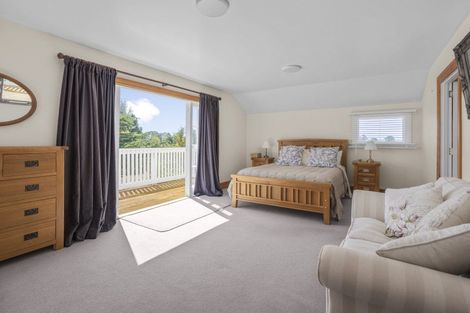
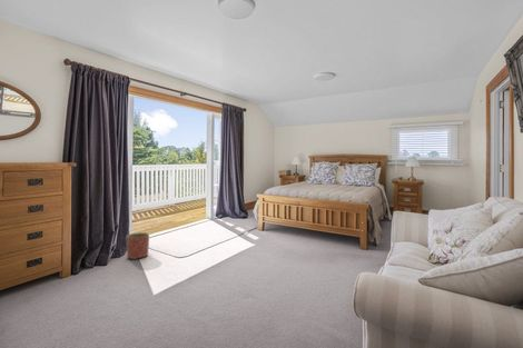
+ planter [126,231,150,260]
